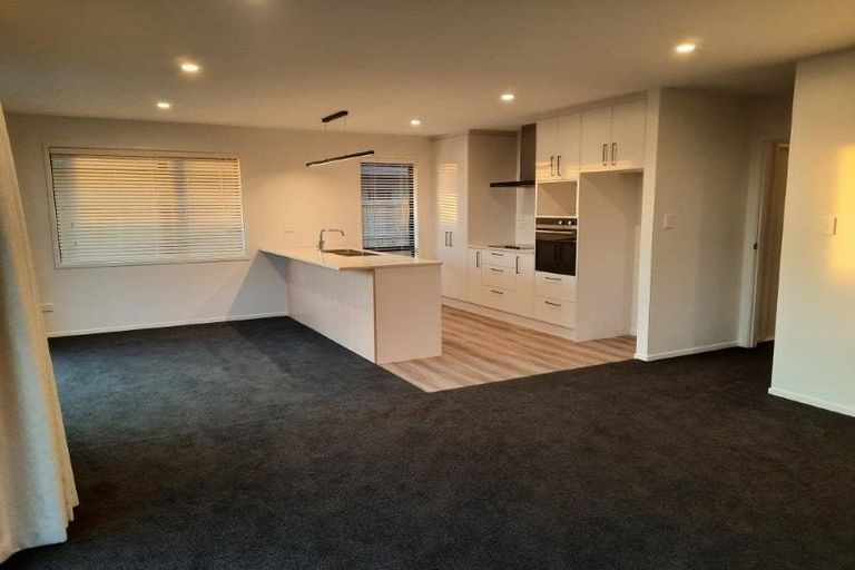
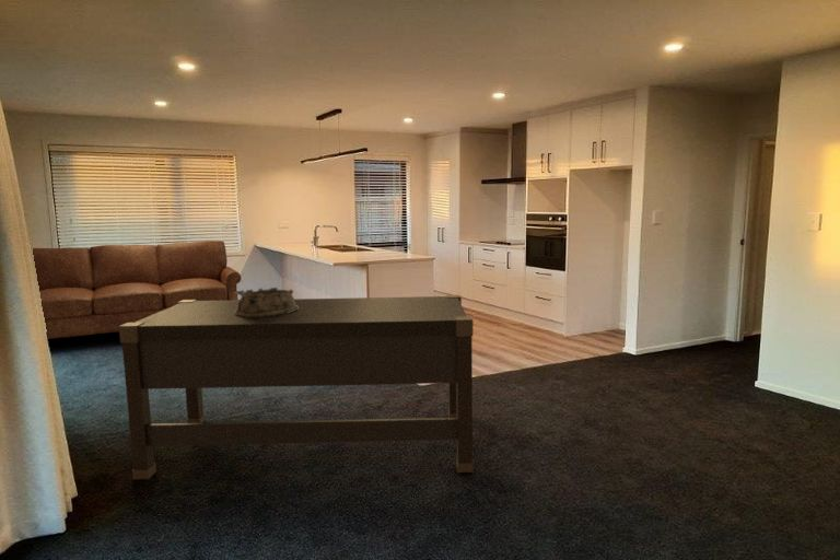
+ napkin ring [234,287,299,317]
+ sofa [32,240,243,340]
+ dining table [118,294,475,480]
